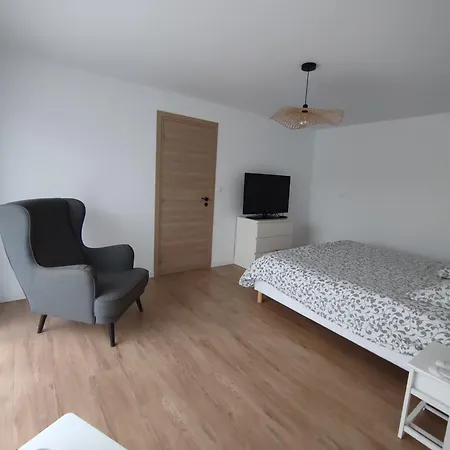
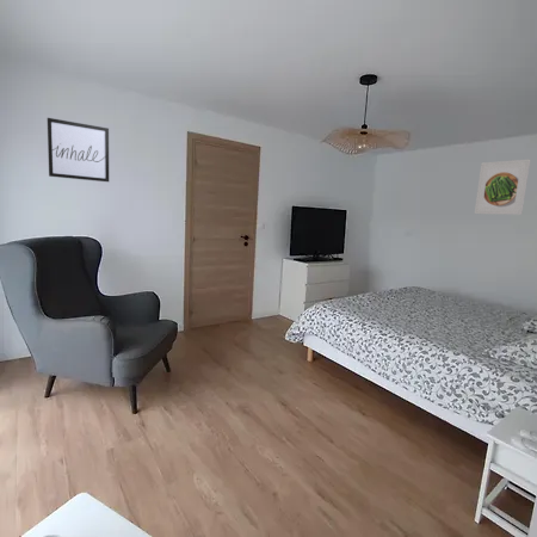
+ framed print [474,159,531,216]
+ wall art [47,117,110,183]
